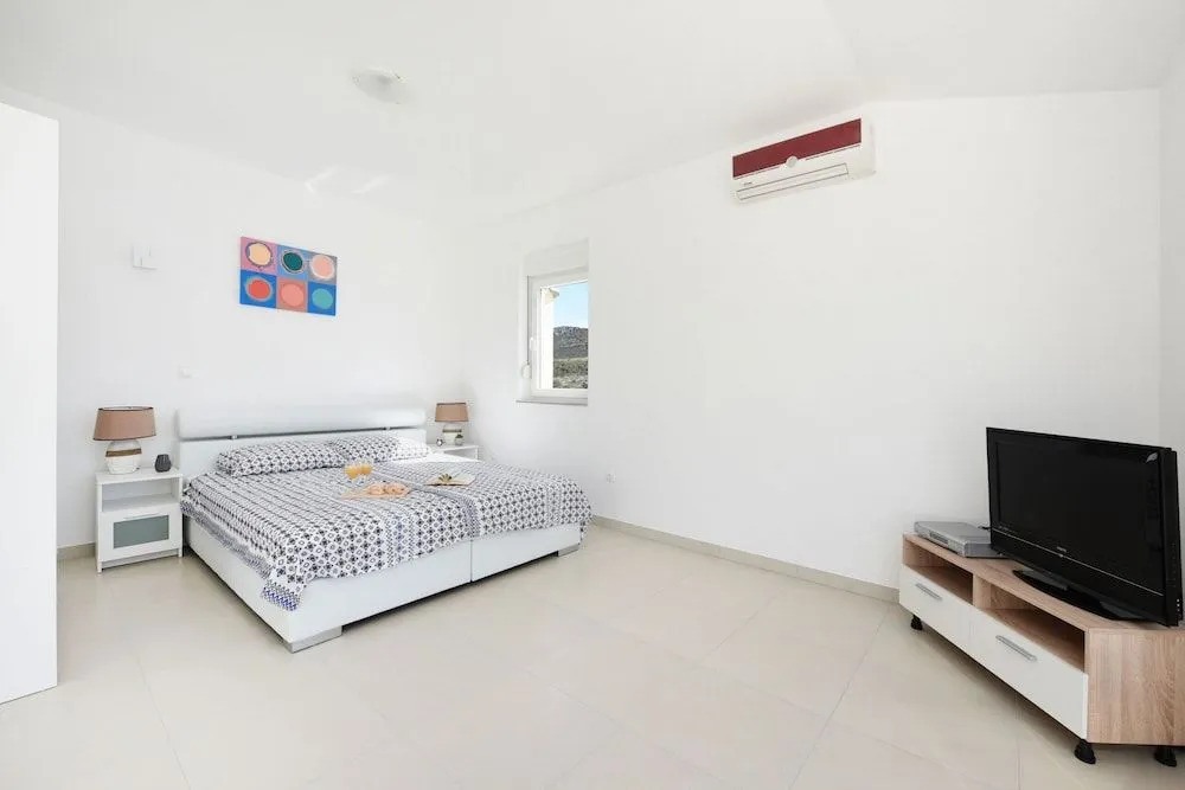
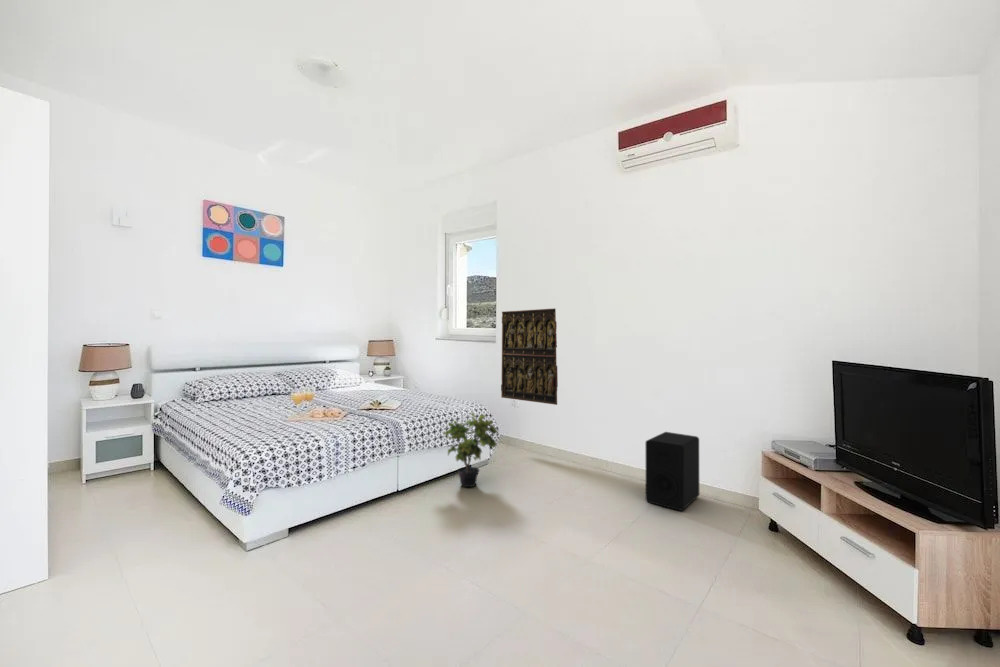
+ speaker [645,431,700,512]
+ relief panel [500,307,559,406]
+ potted plant [443,411,499,488]
